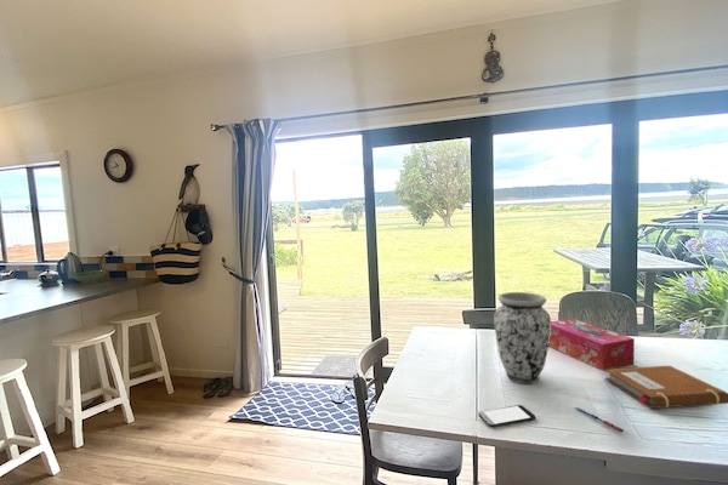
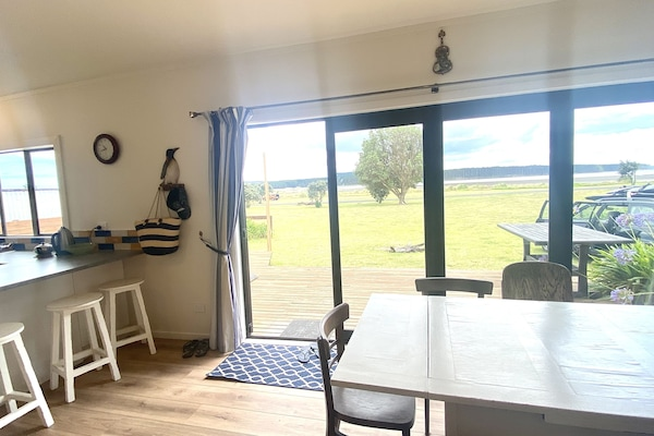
- notebook [604,365,728,410]
- pen [574,406,625,433]
- tissue box [548,318,636,371]
- smartphone [478,404,536,428]
- vase [493,291,552,384]
